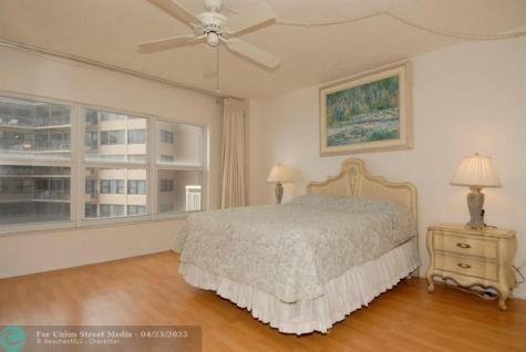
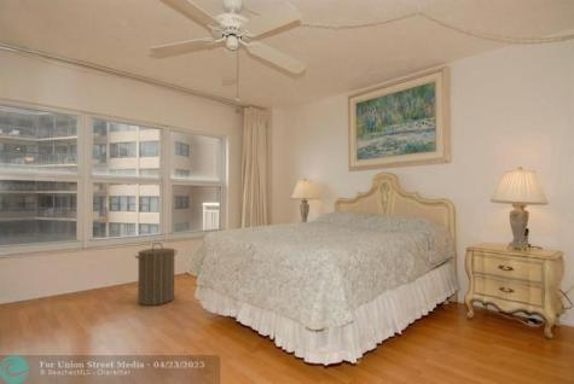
+ laundry hamper [134,242,179,307]
